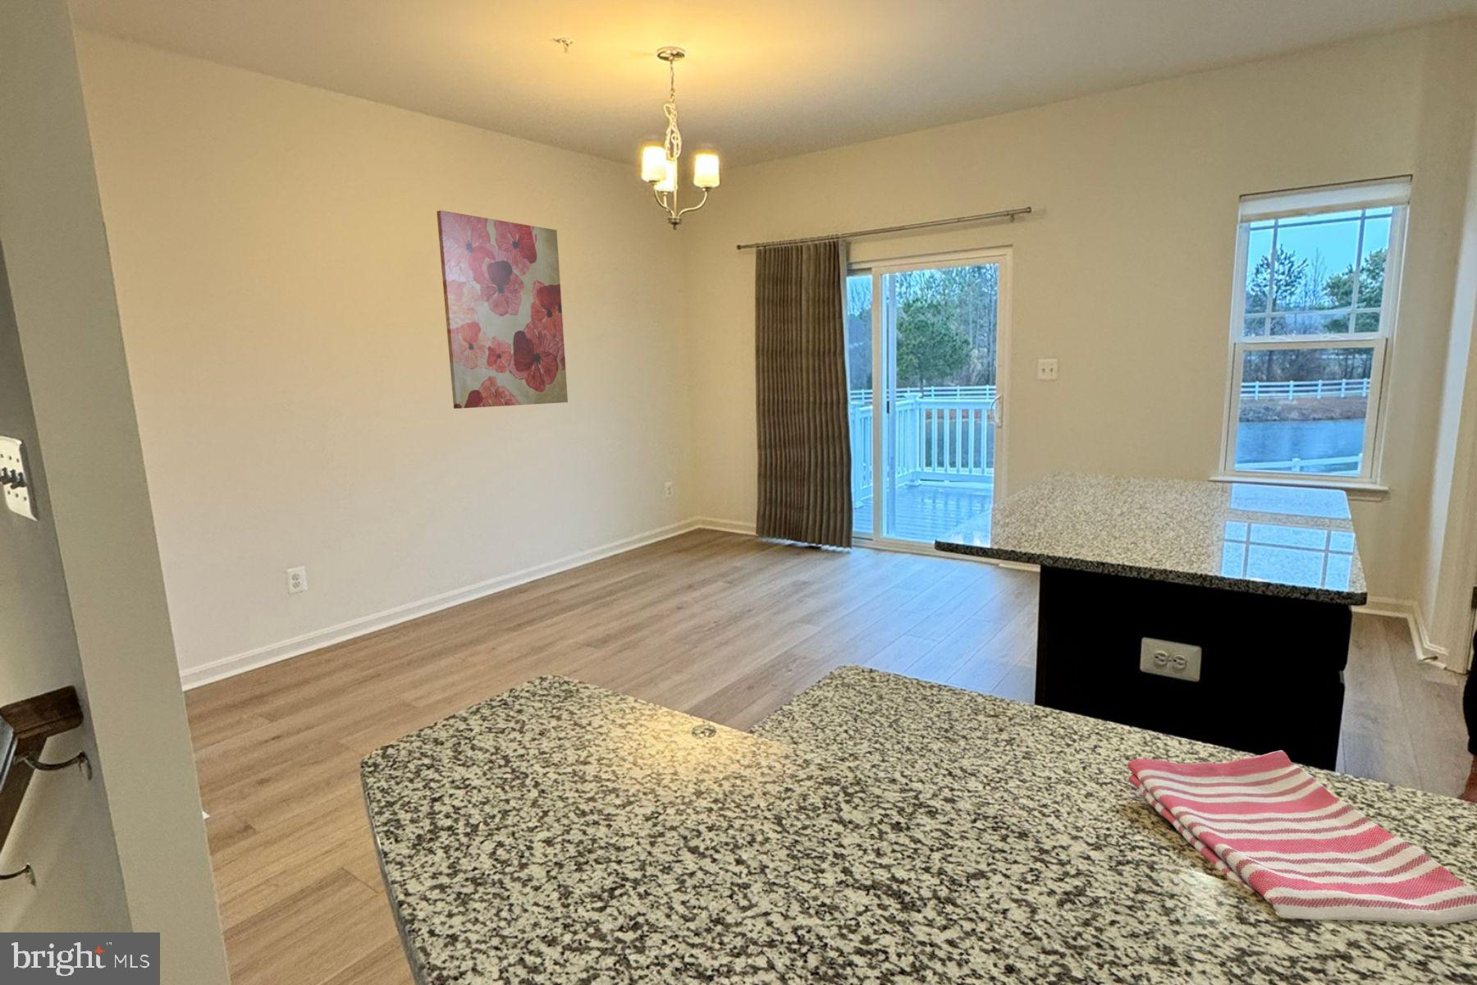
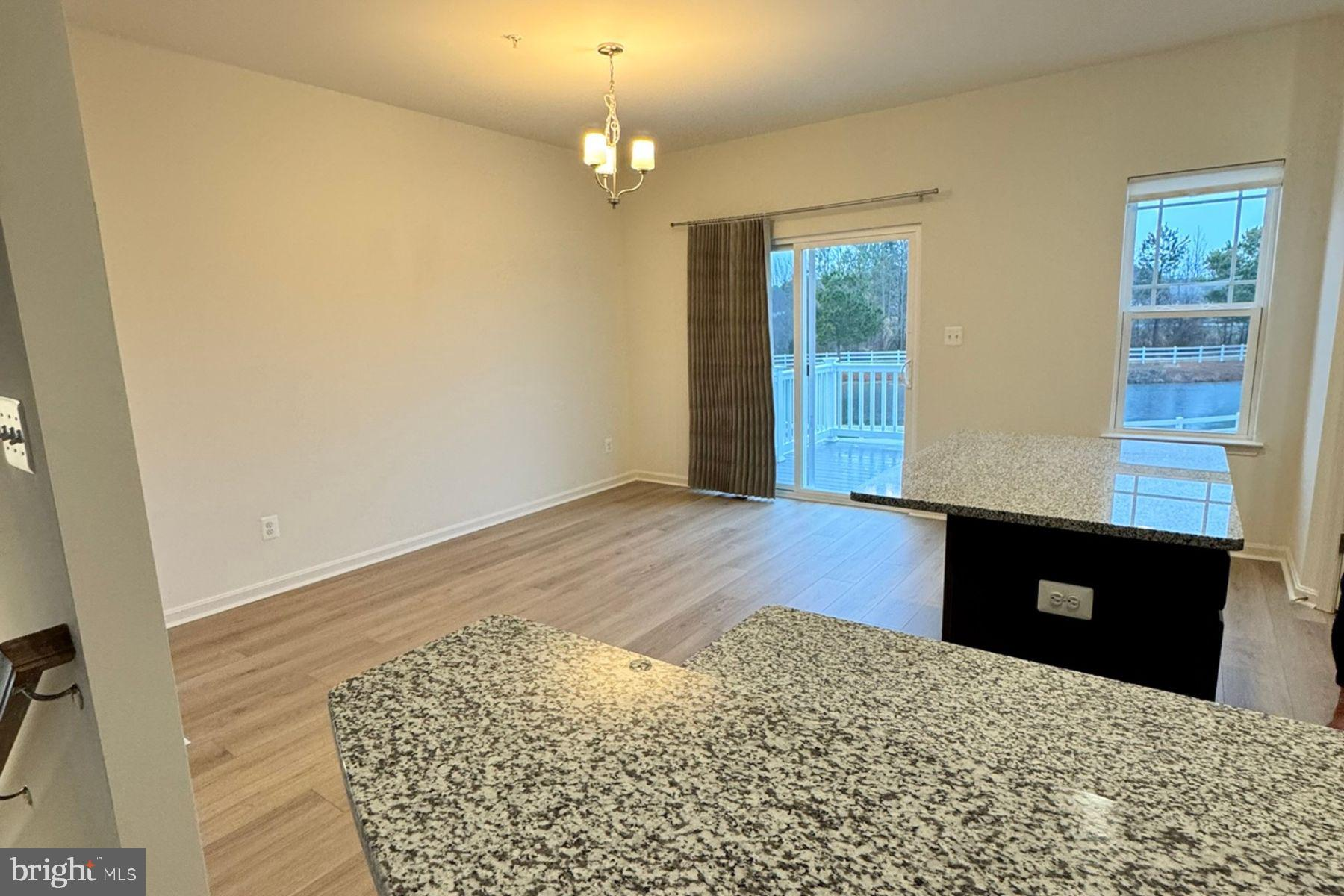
- dish towel [1126,750,1477,925]
- wall art [435,209,568,410]
